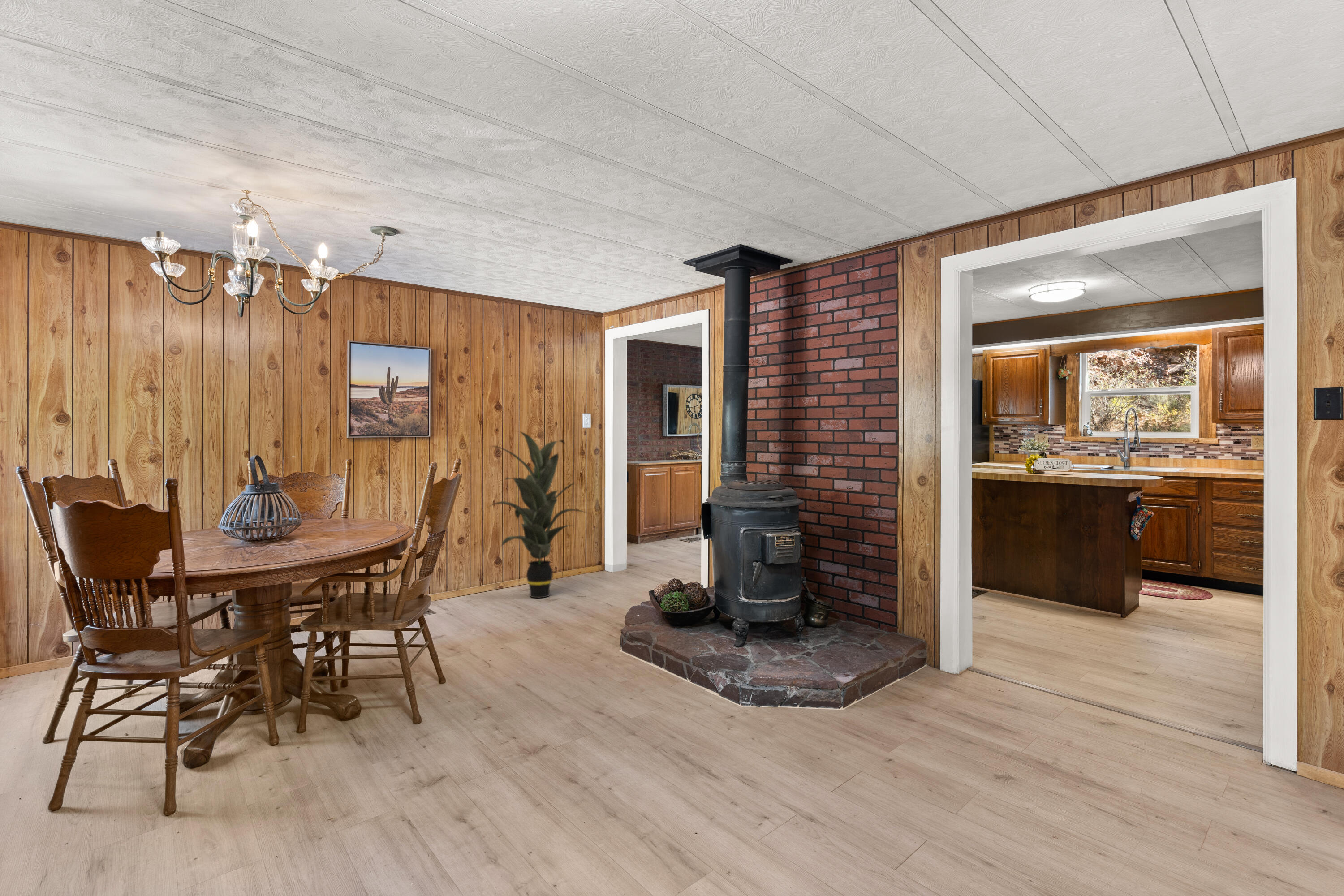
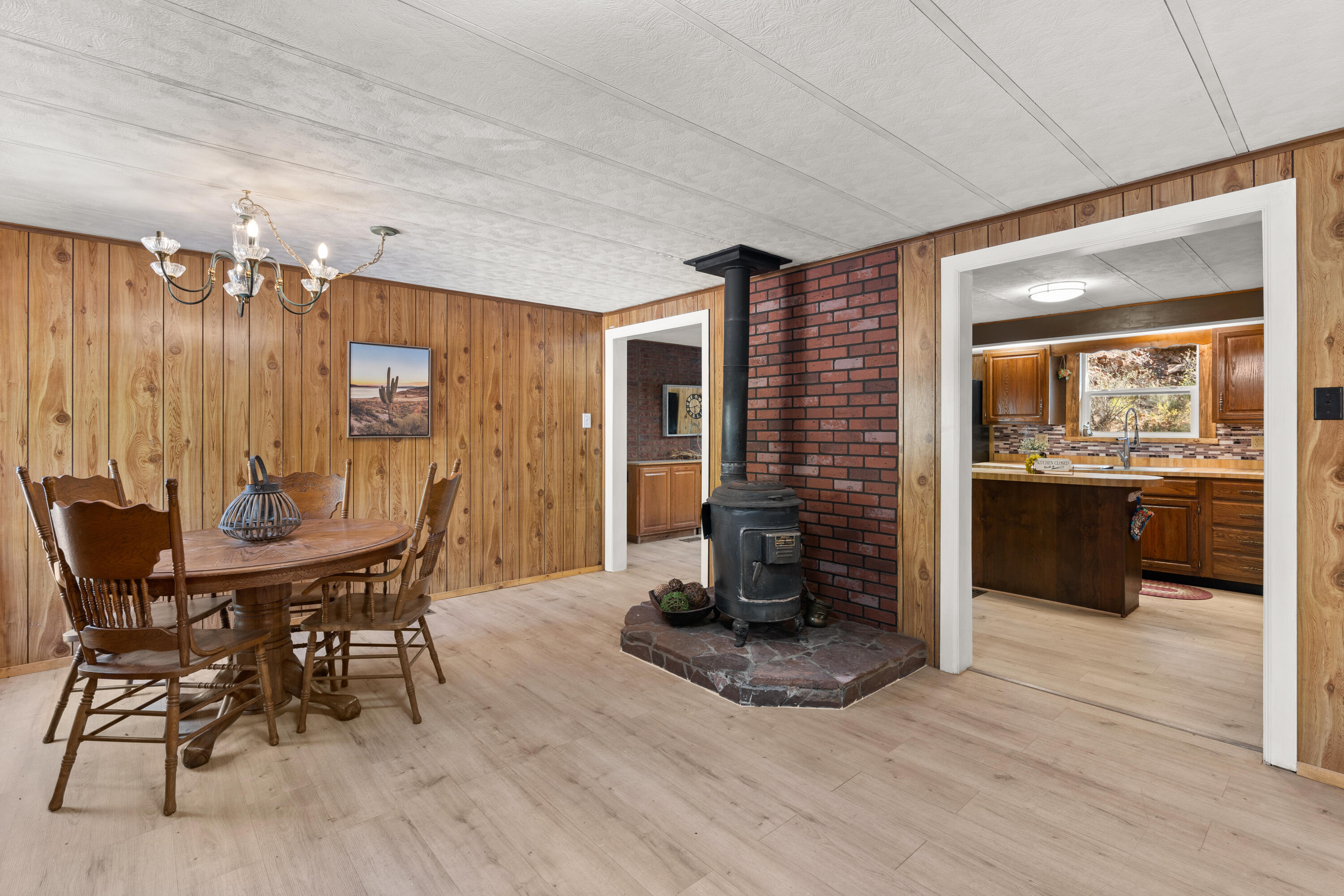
- indoor plant [487,431,590,599]
